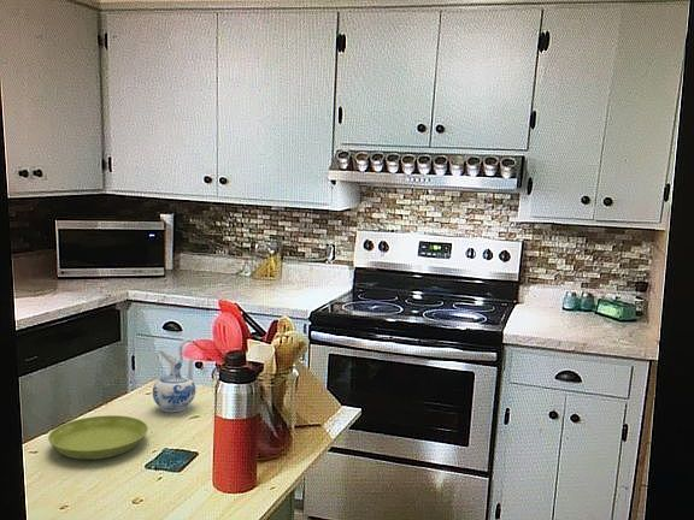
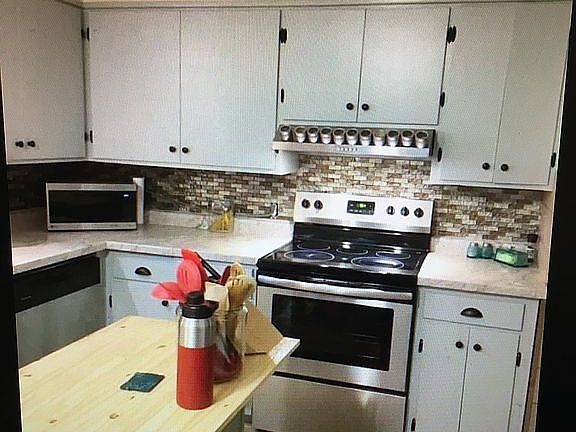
- ceramic pitcher [152,337,196,413]
- saucer [47,414,149,460]
